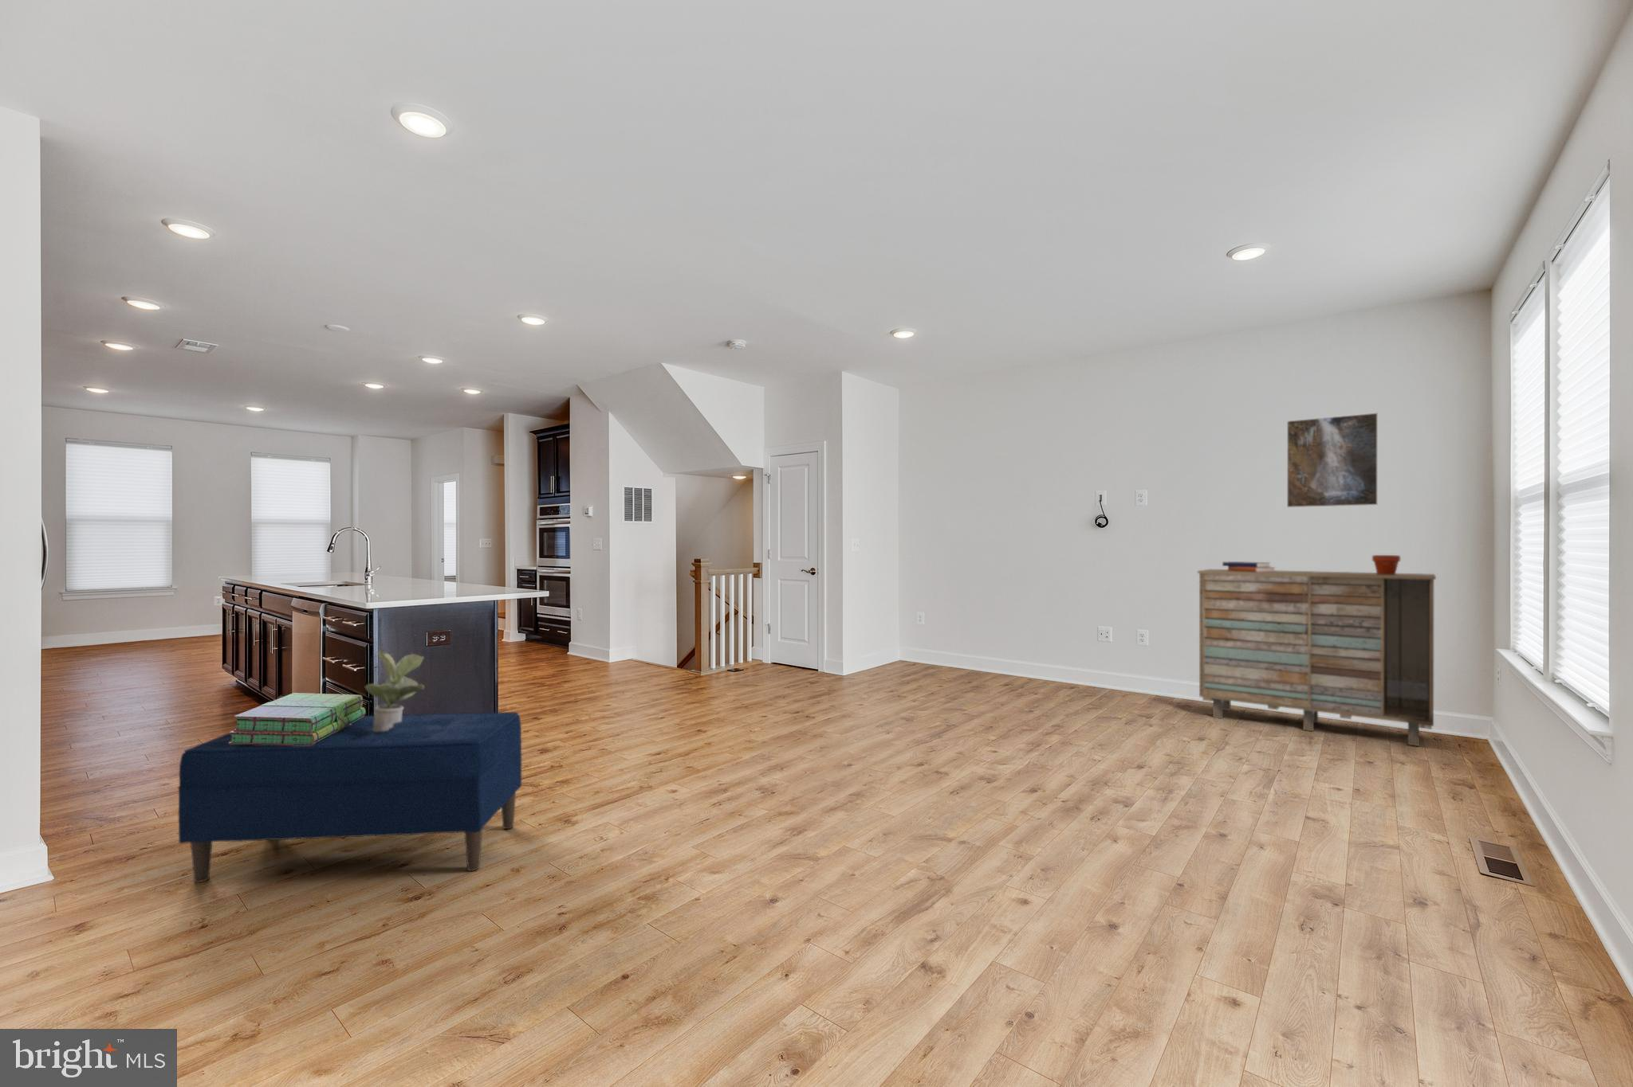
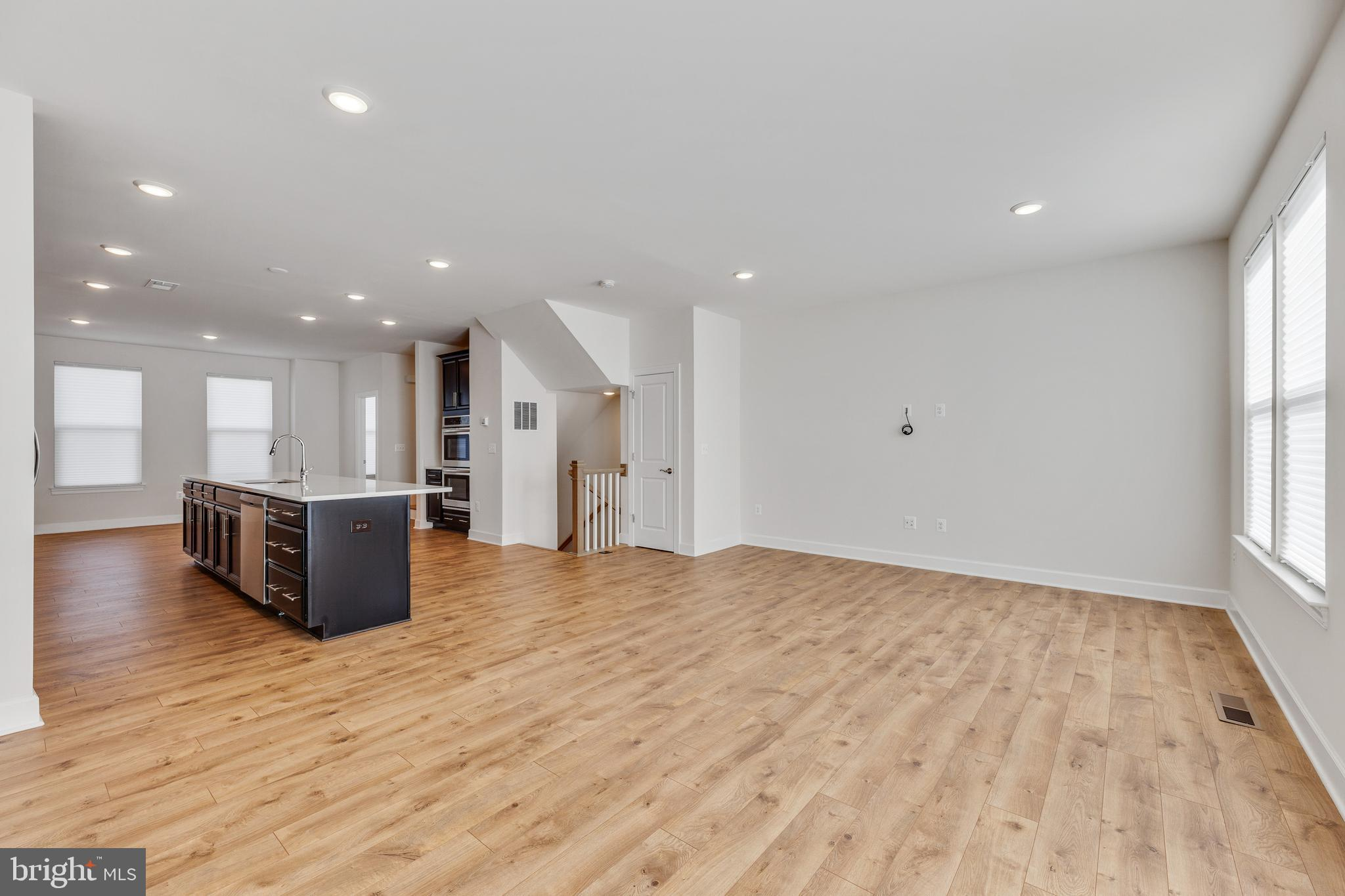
- bench [177,711,523,883]
- stack of books [228,692,365,745]
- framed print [1286,411,1379,508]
- potted plant [364,650,425,732]
- dresser [1197,554,1436,747]
